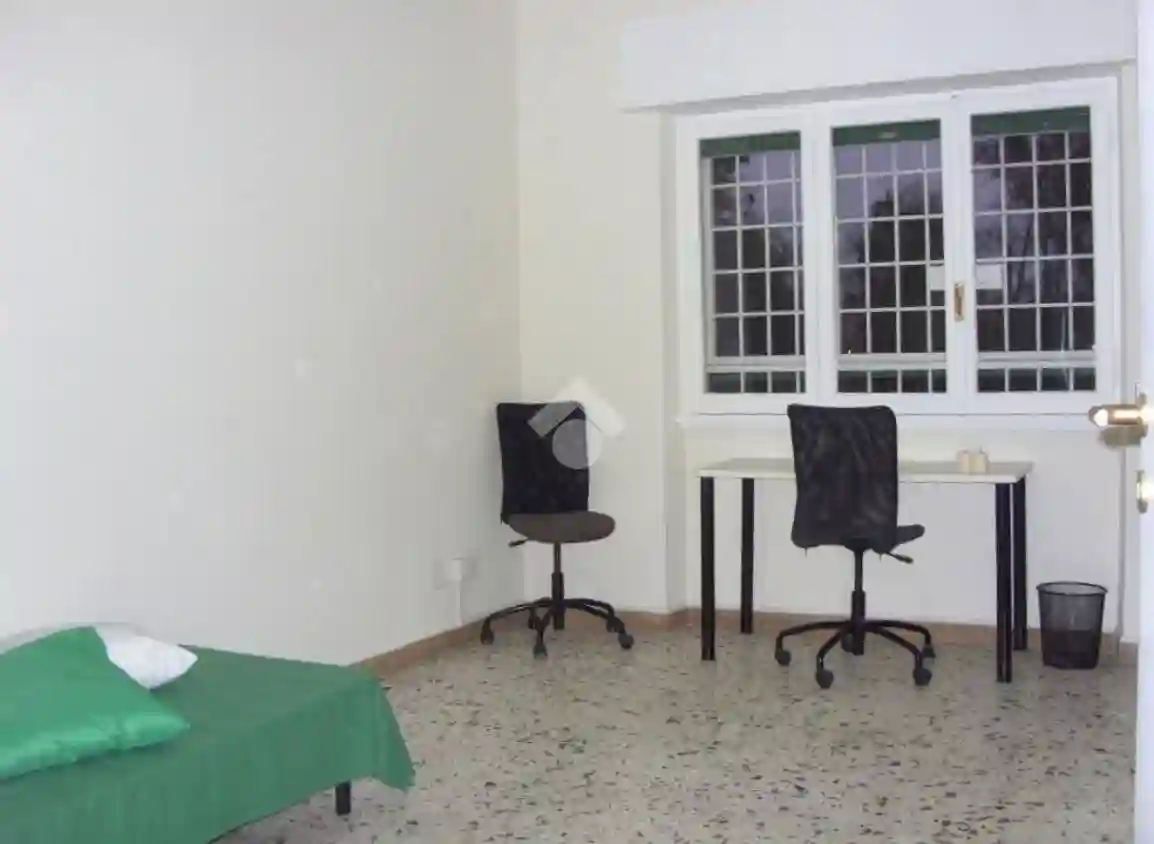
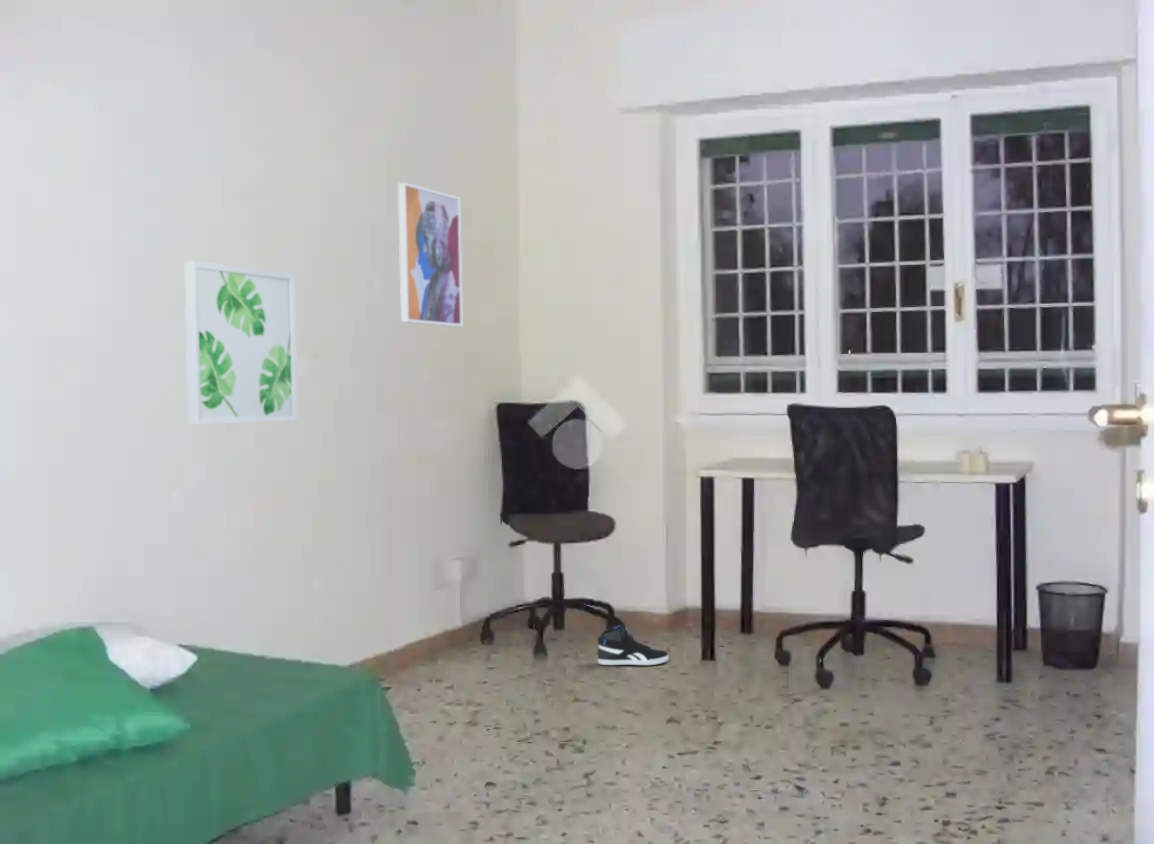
+ sneaker [597,623,670,666]
+ wall art [183,260,299,426]
+ wall art [397,182,464,328]
